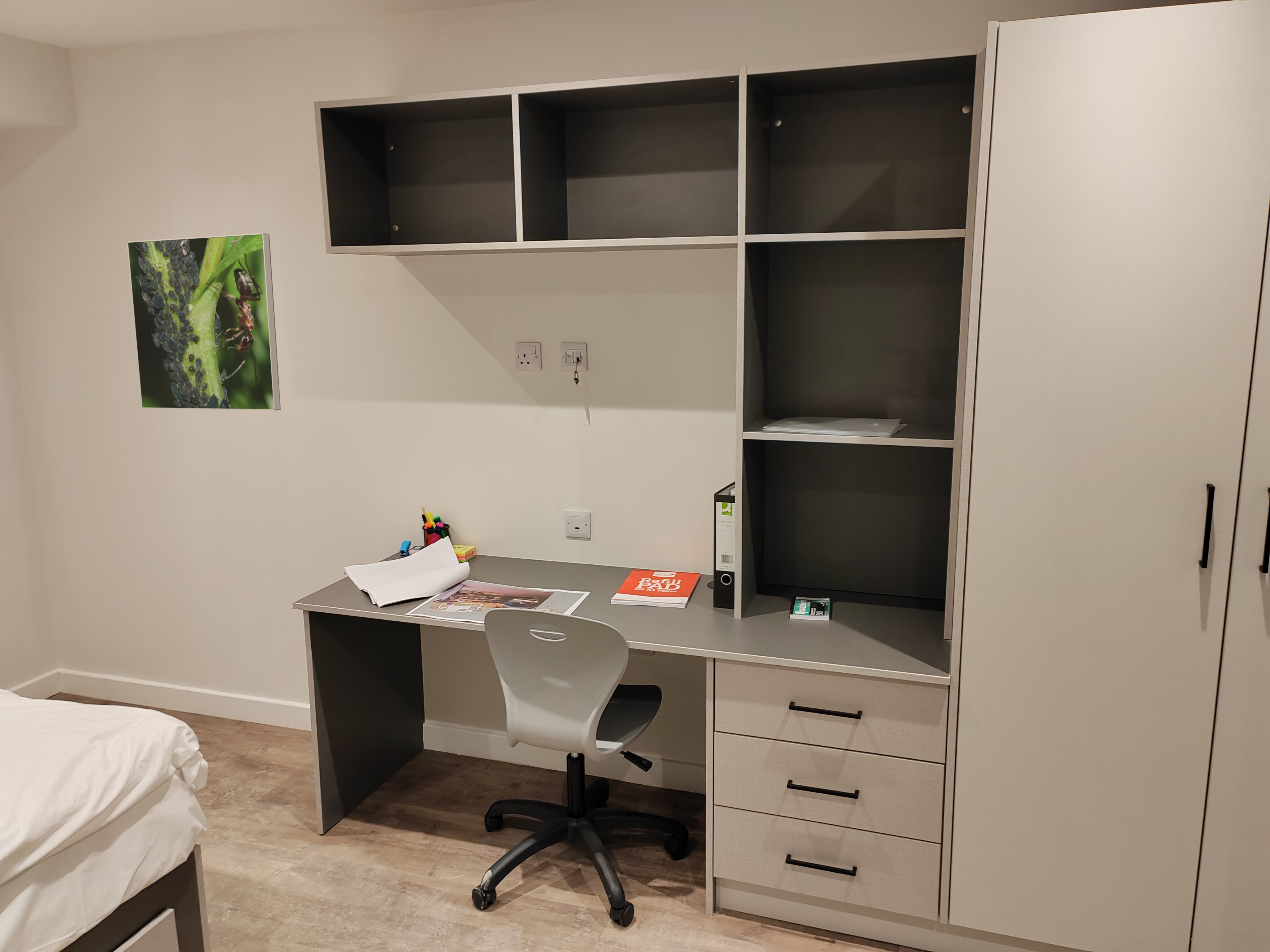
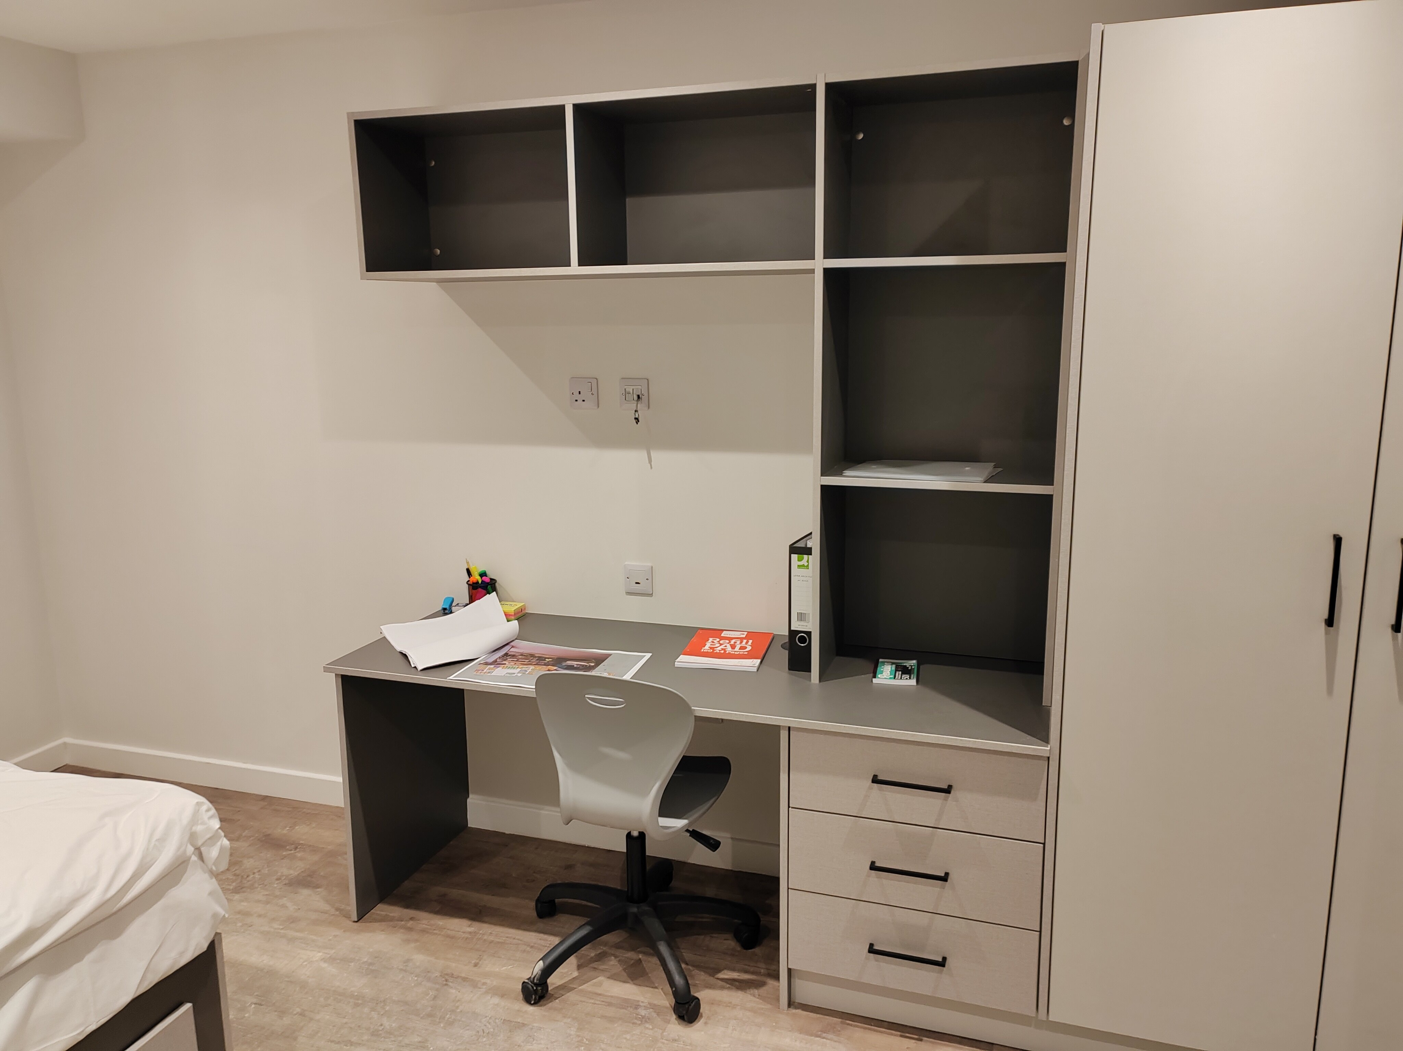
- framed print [127,233,281,411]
